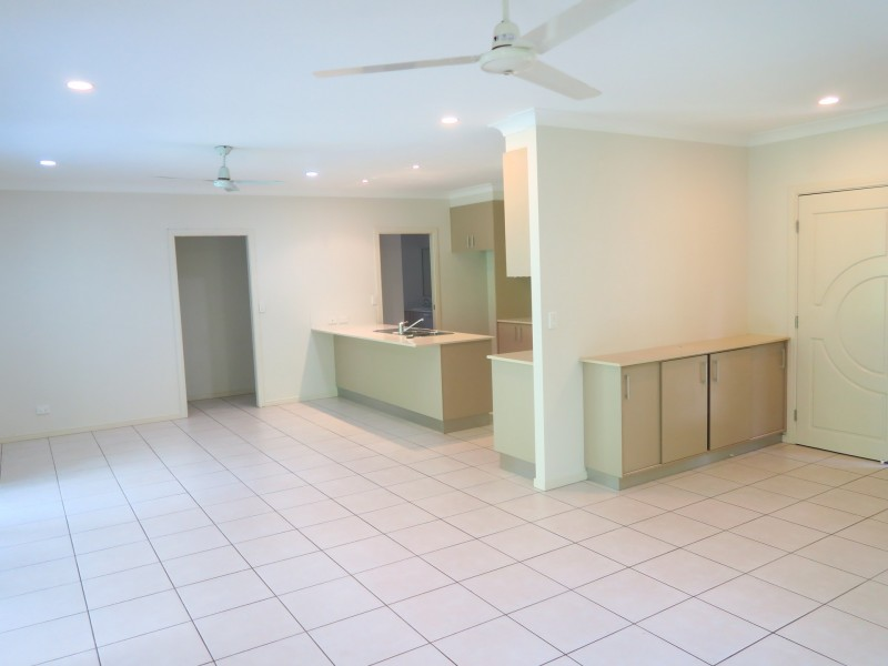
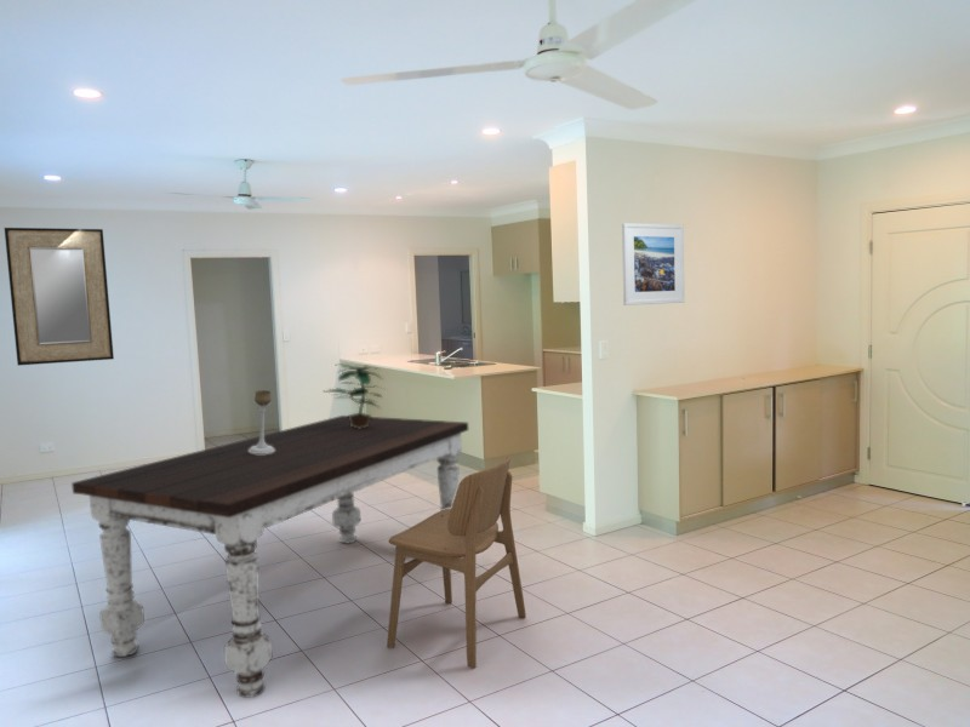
+ dining chair [386,456,527,669]
+ home mirror [4,227,115,367]
+ candle holder [249,389,275,454]
+ potted plant [324,364,388,429]
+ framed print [621,222,685,307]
+ dining table [70,414,469,699]
